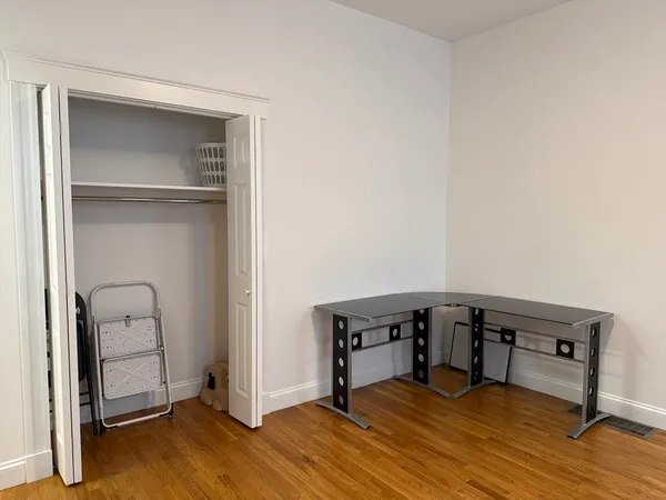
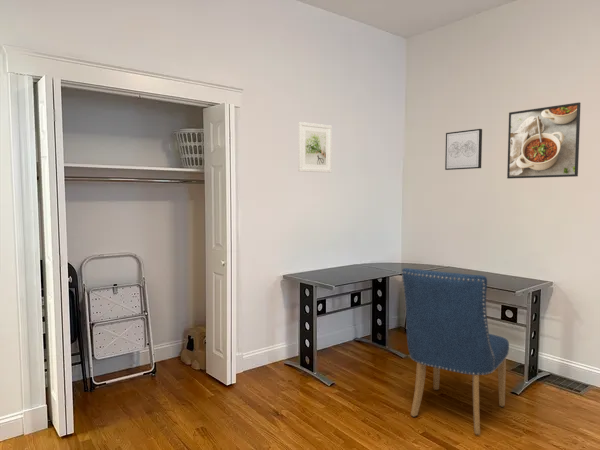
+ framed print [506,101,582,180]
+ wall art [444,128,483,171]
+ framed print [297,121,333,173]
+ chair [401,267,510,436]
